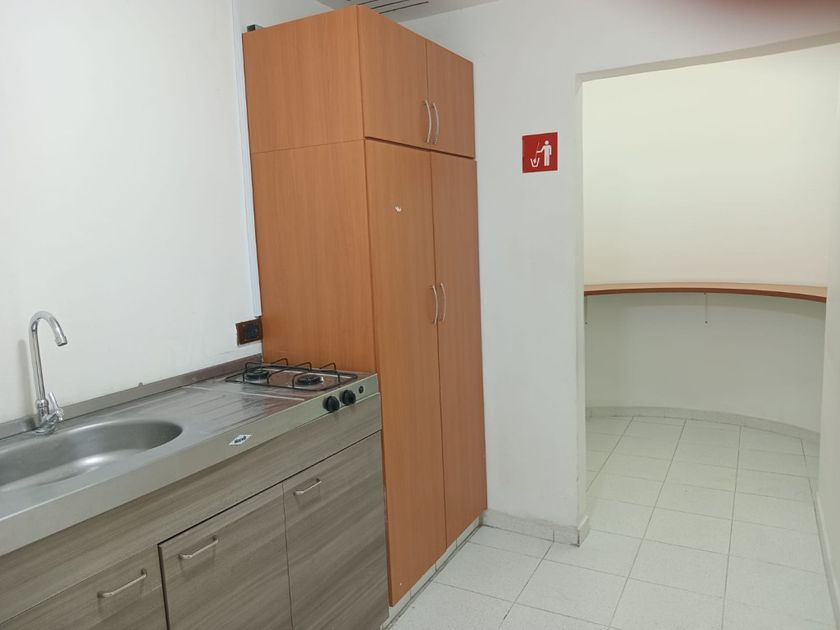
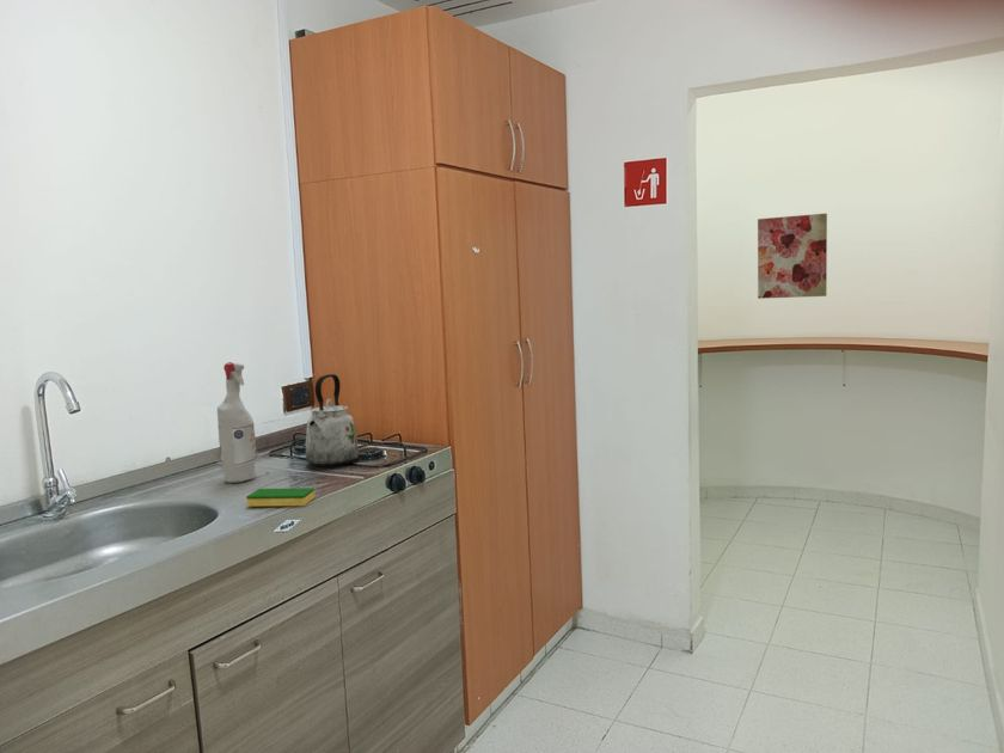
+ spray bottle [216,361,257,484]
+ kettle [305,373,360,467]
+ dish sponge [245,486,316,508]
+ wall art [757,213,828,300]
